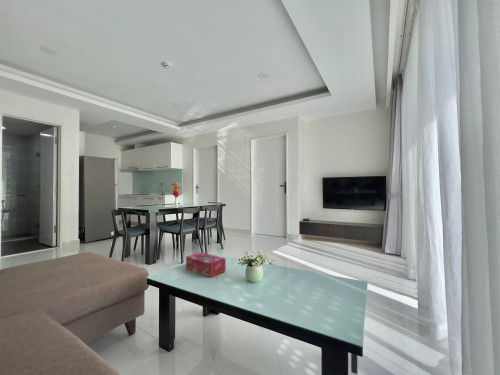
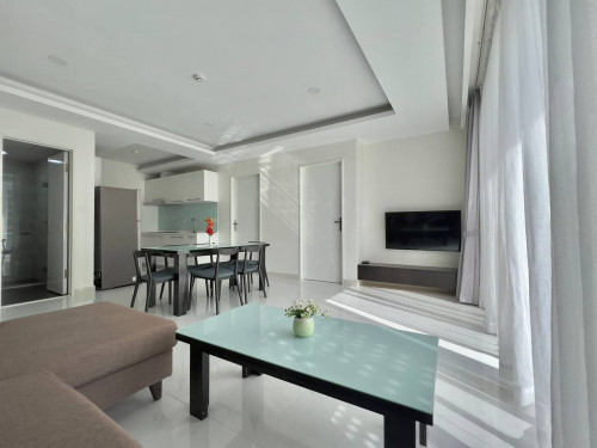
- tissue box [185,251,227,278]
